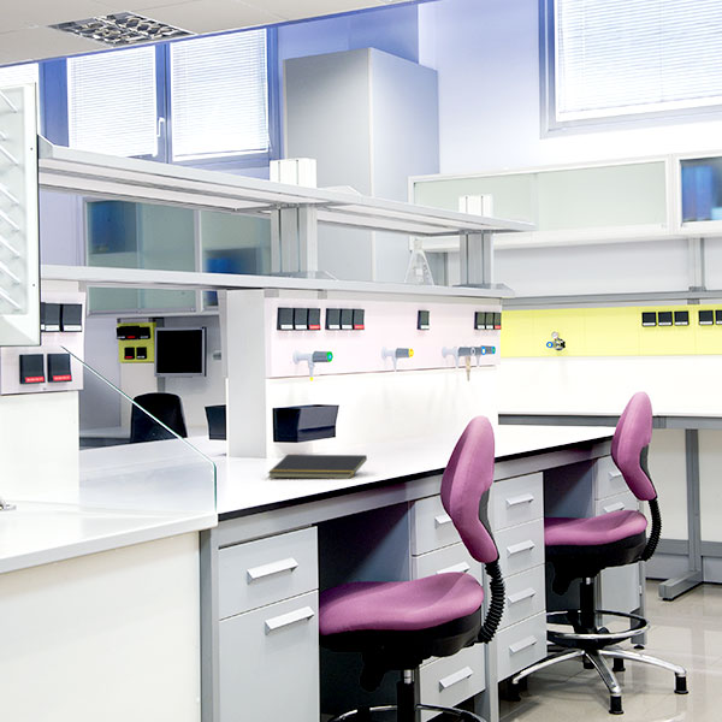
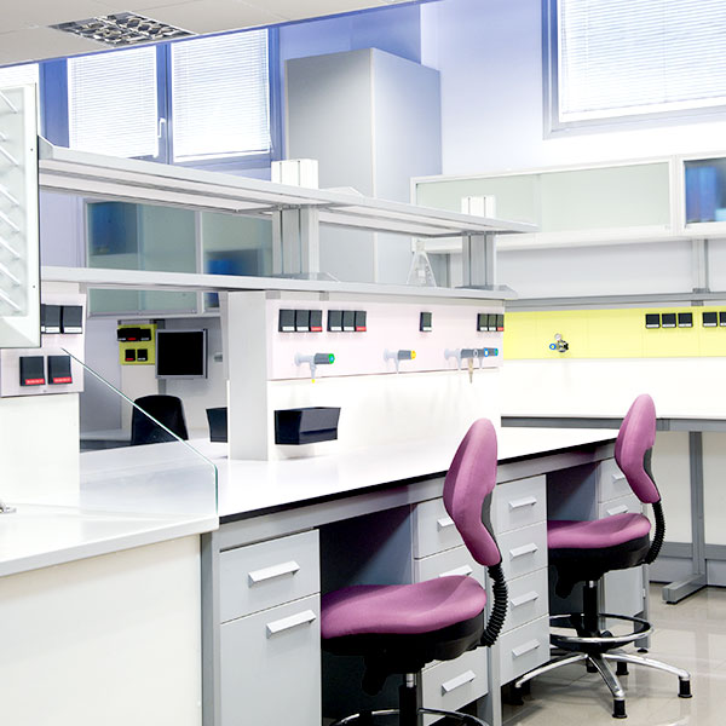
- notepad [267,454,368,480]
